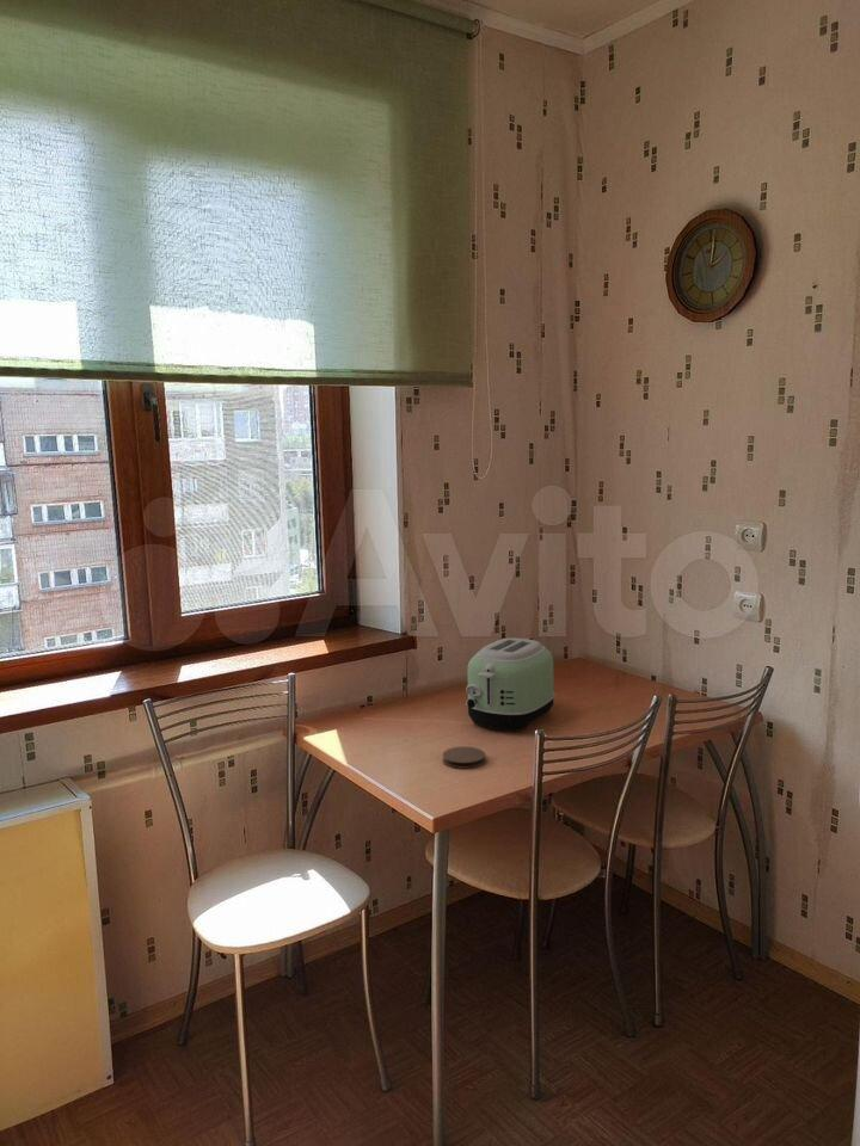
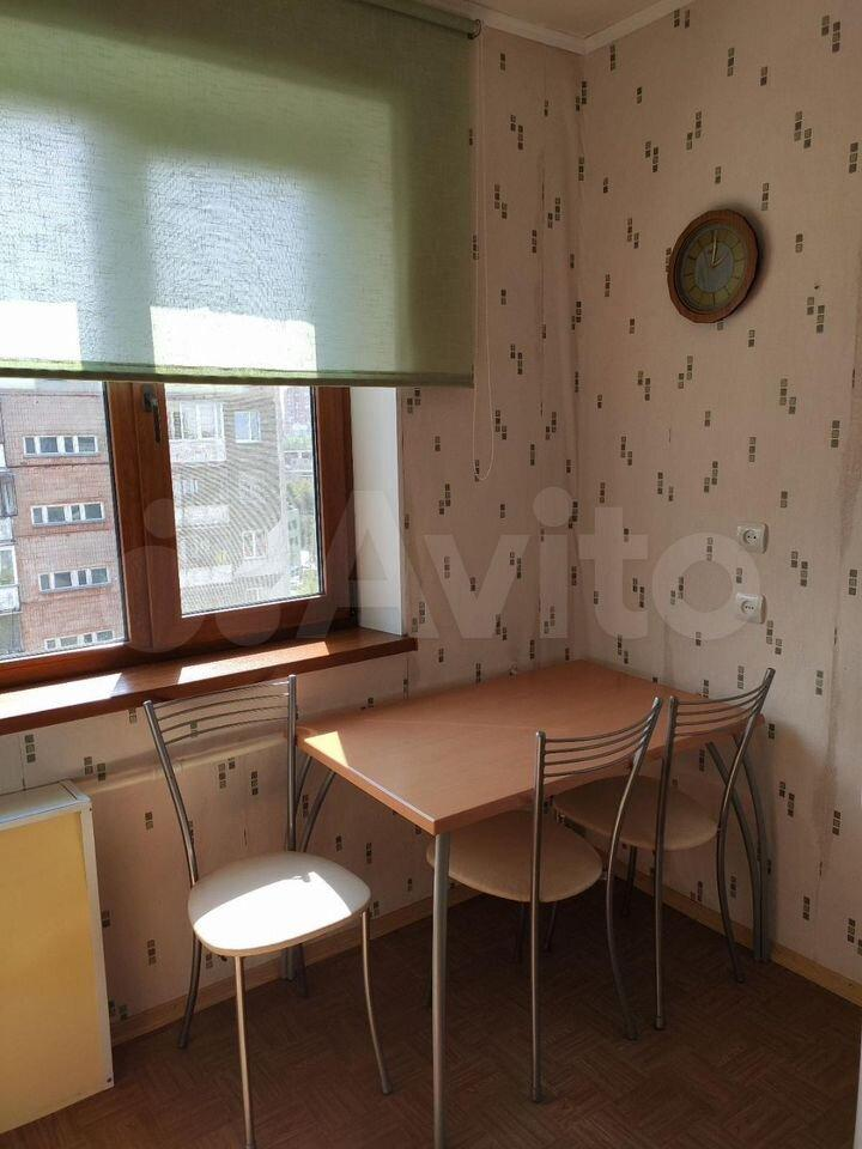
- coaster [442,745,486,770]
- toaster [465,636,557,733]
